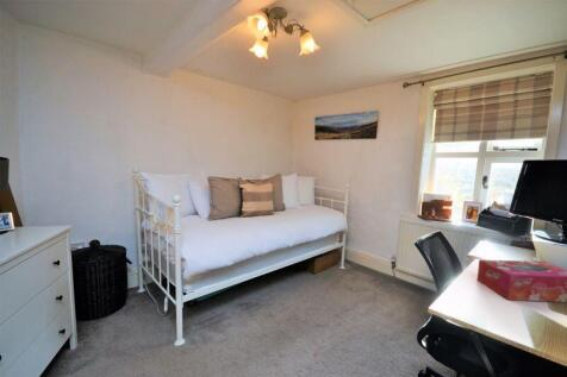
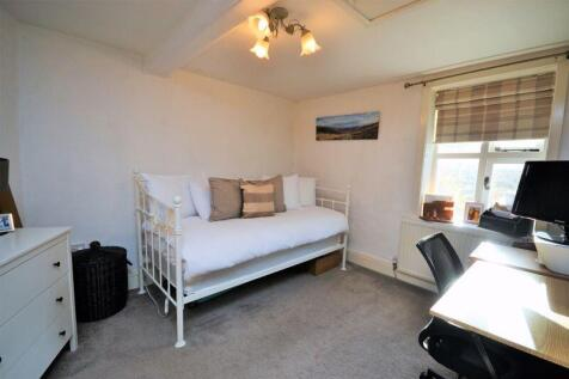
- tissue box [475,258,567,303]
